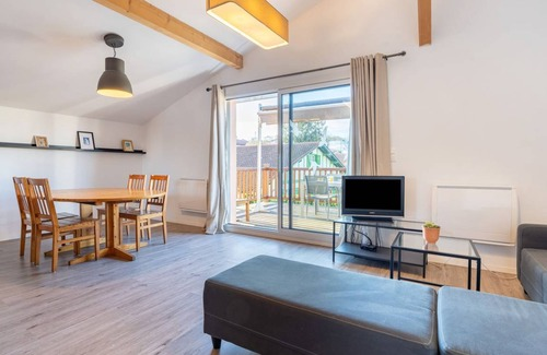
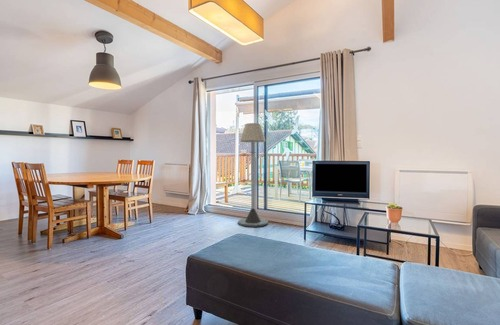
+ floor lamp [237,122,269,228]
